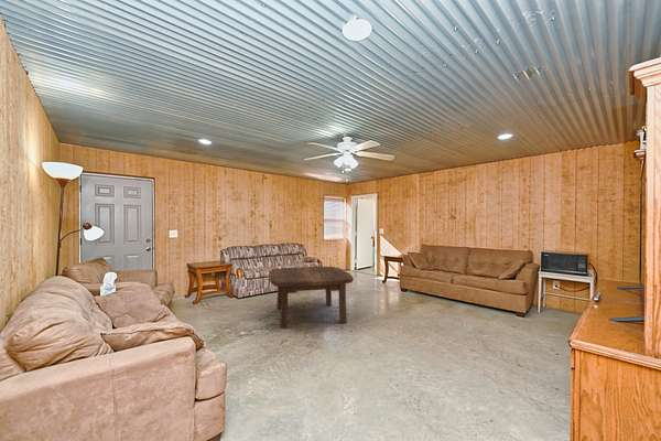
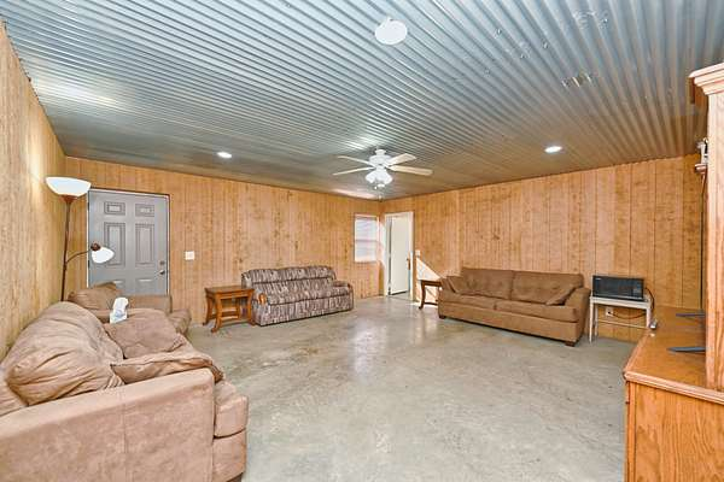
- coffee table [268,266,355,330]
